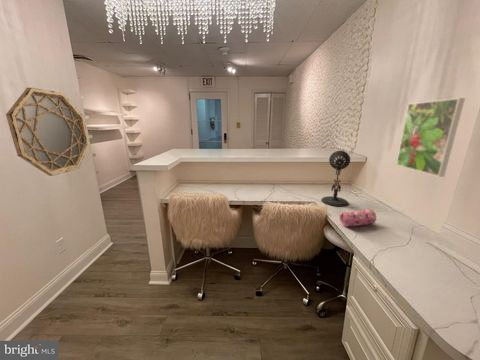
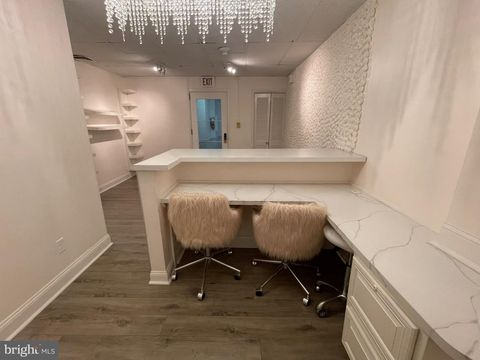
- pencil case [339,208,377,227]
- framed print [395,97,466,178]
- home mirror [5,87,90,177]
- desk lamp [320,150,351,207]
